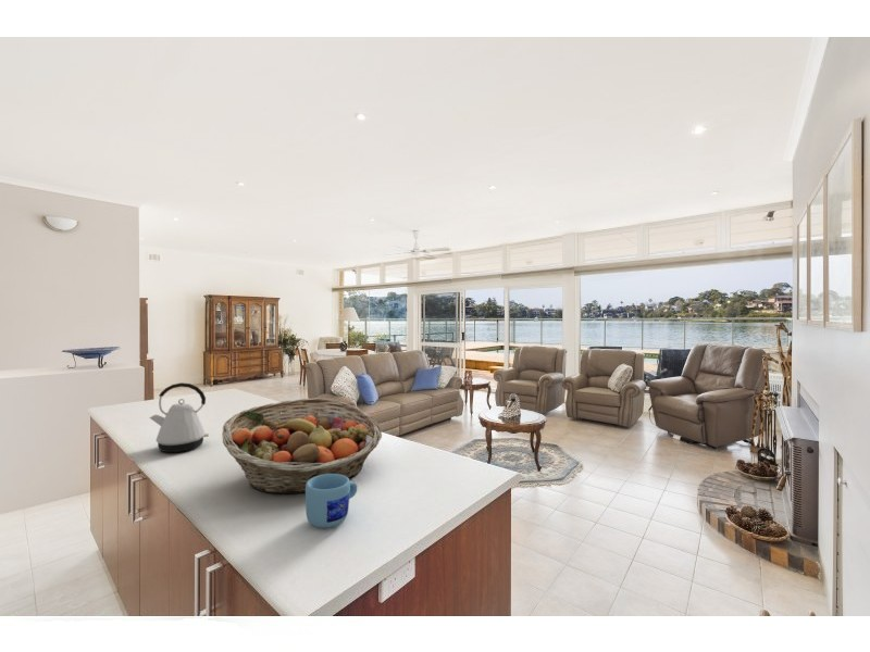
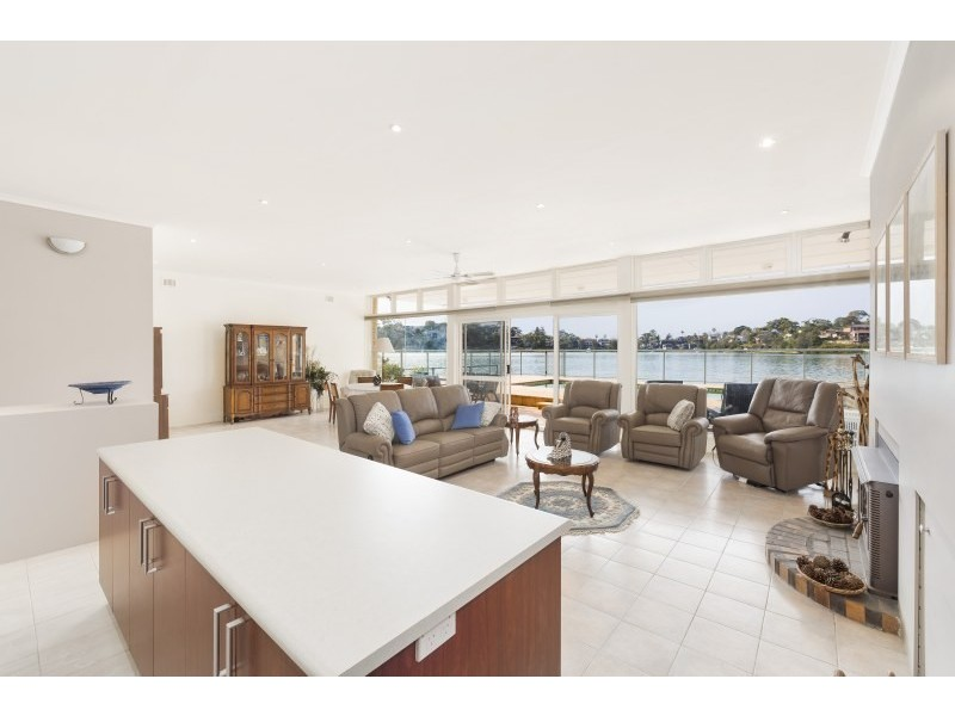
- mug [304,474,358,529]
- fruit basket [221,397,383,494]
- kettle [148,381,210,453]
